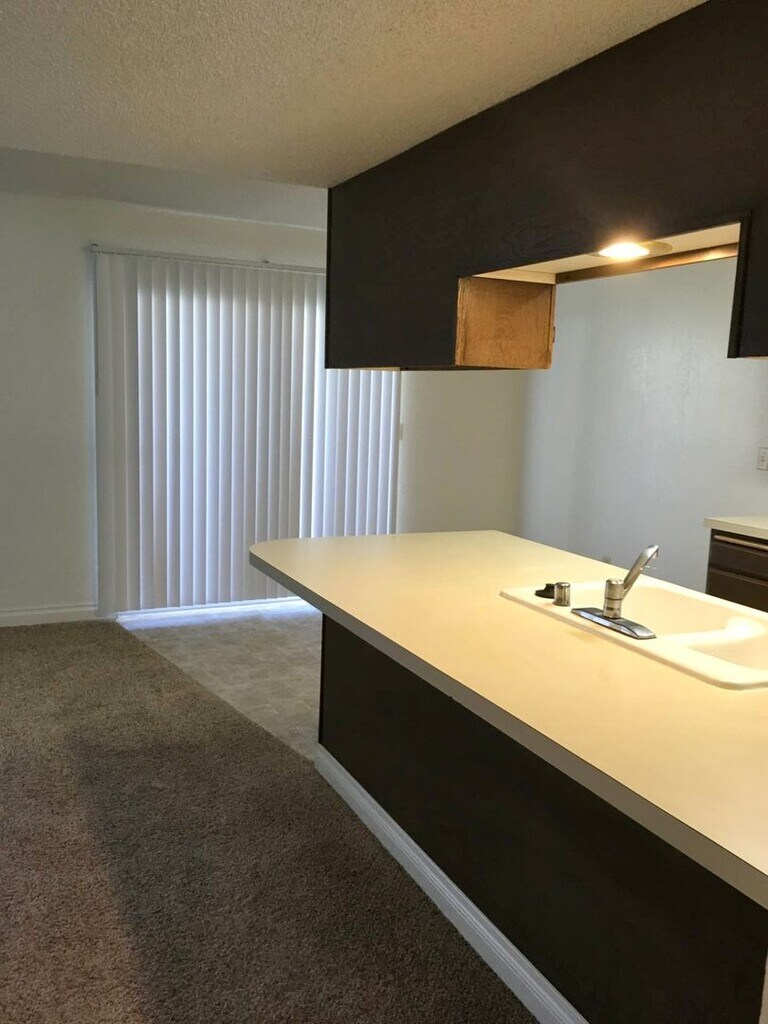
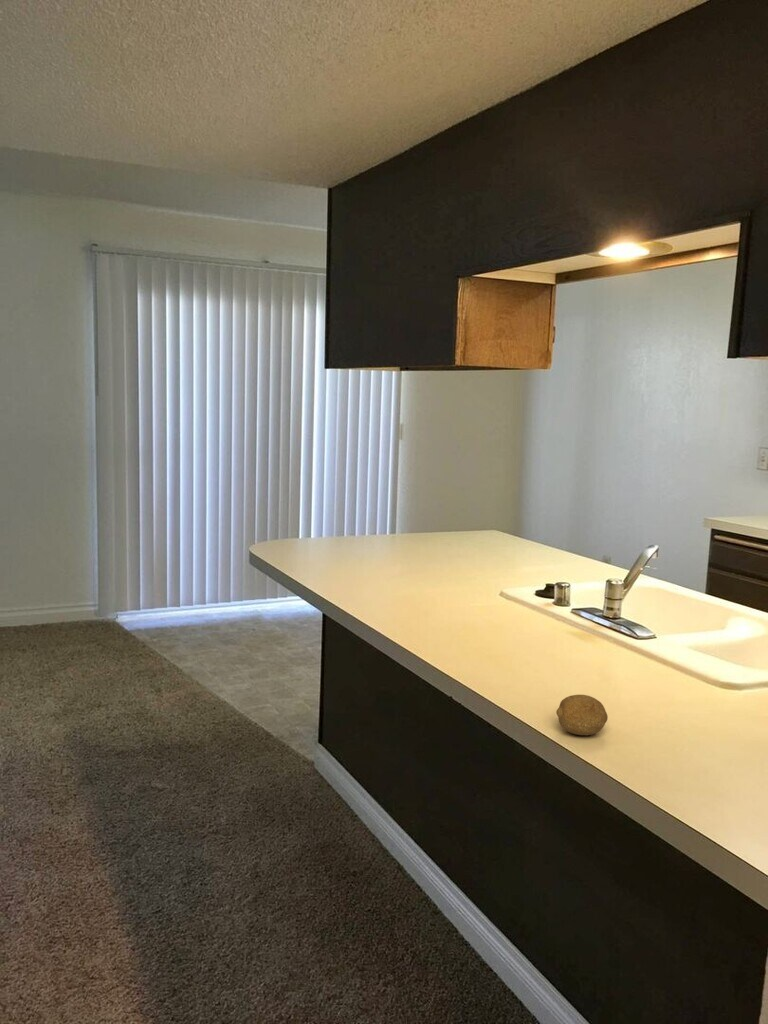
+ fruit [555,694,609,736]
